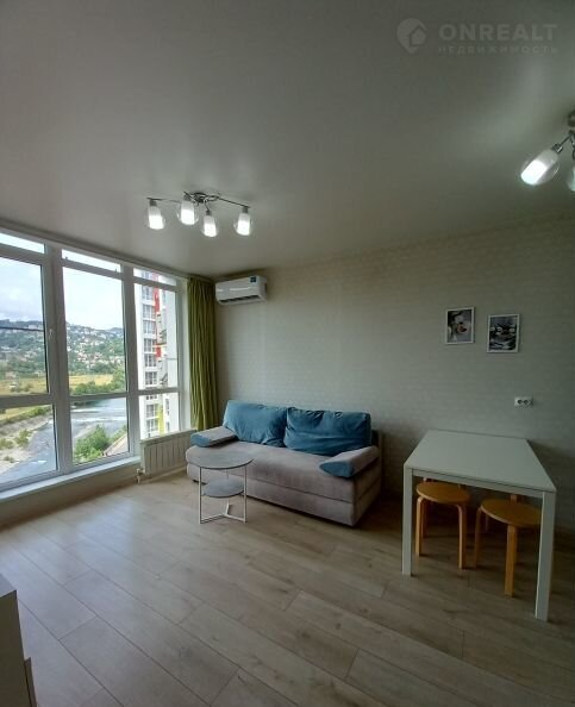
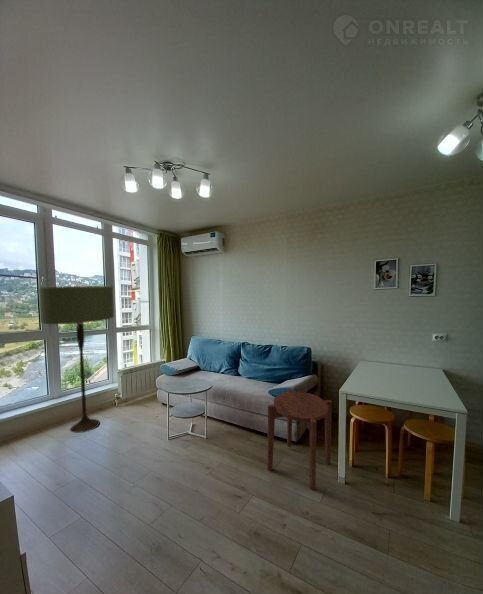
+ floor lamp [37,285,115,434]
+ side table [267,388,333,492]
